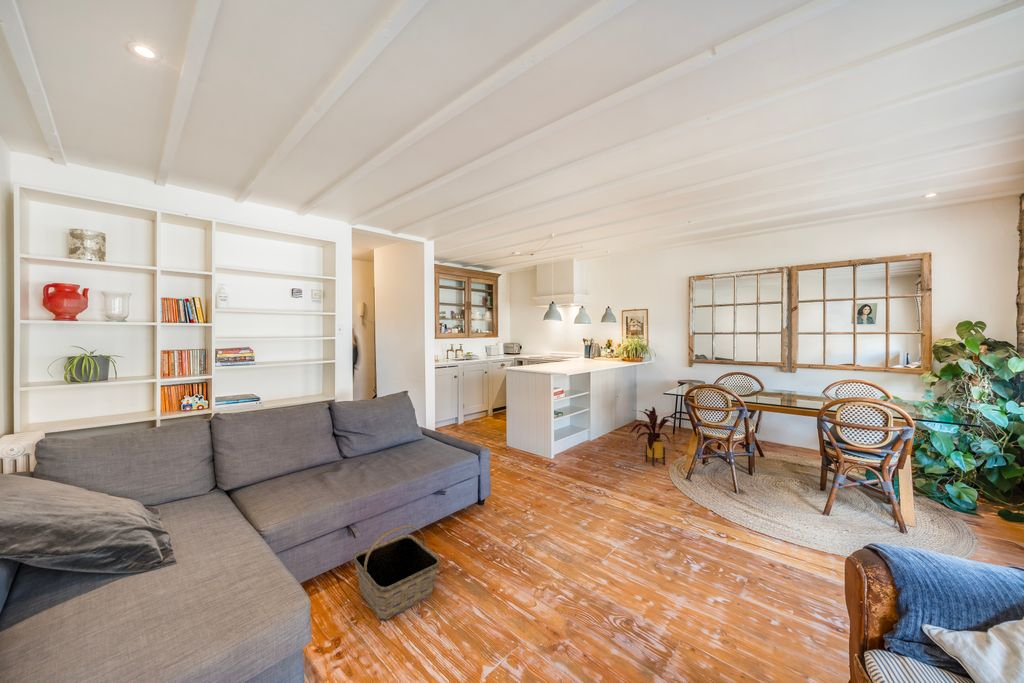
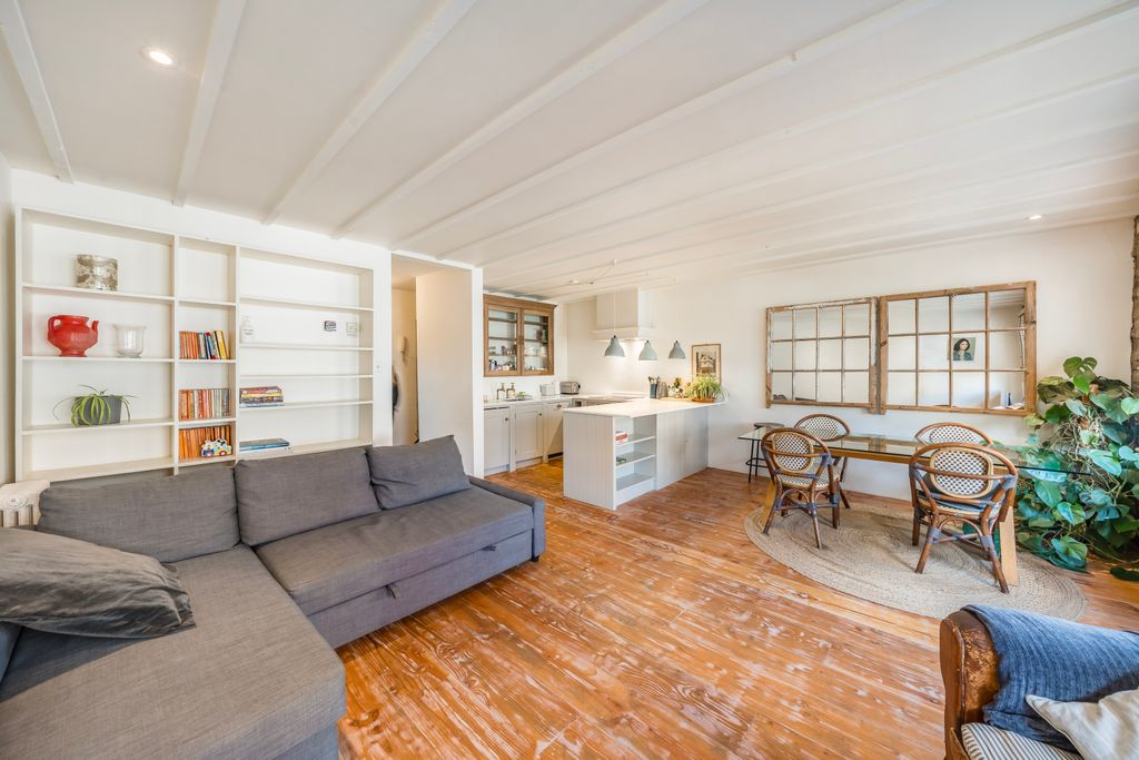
- house plant [628,406,681,467]
- basket [353,525,441,621]
